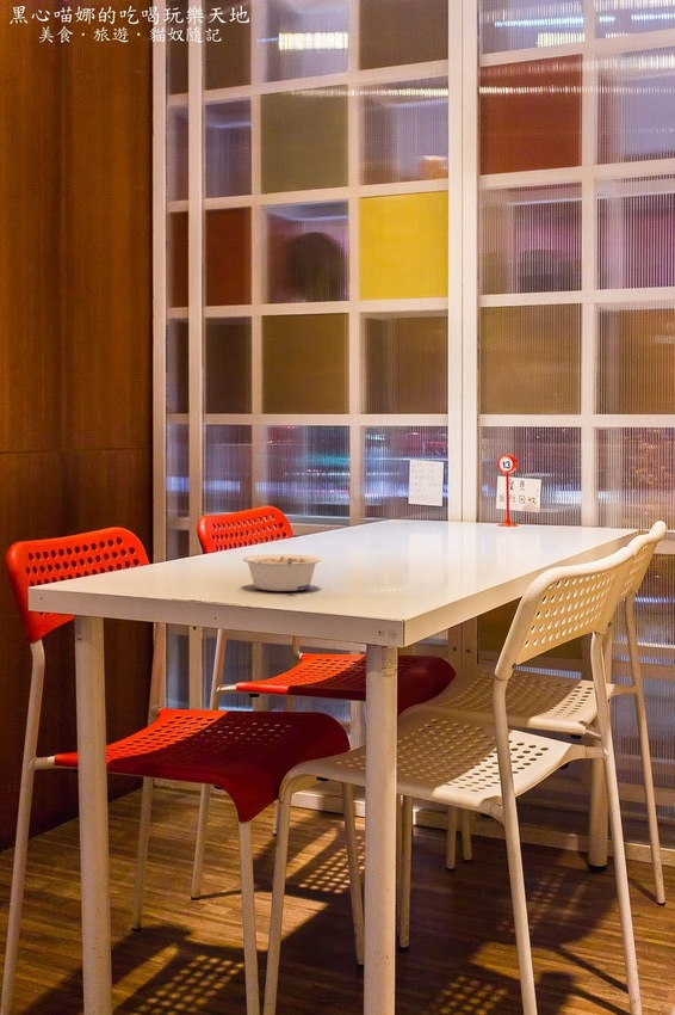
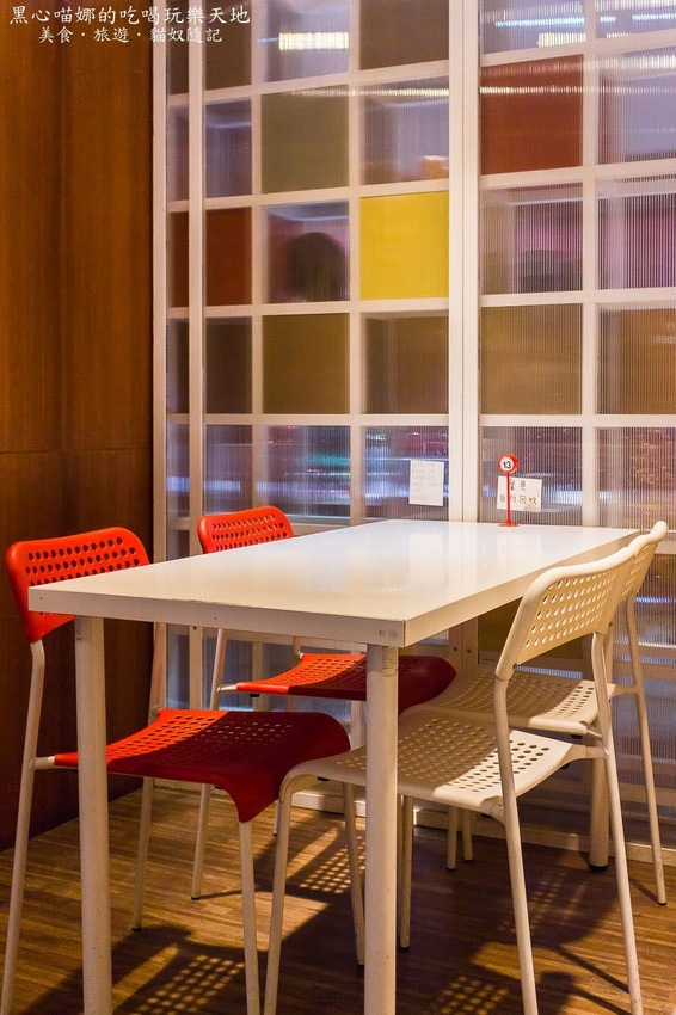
- legume [241,553,322,592]
